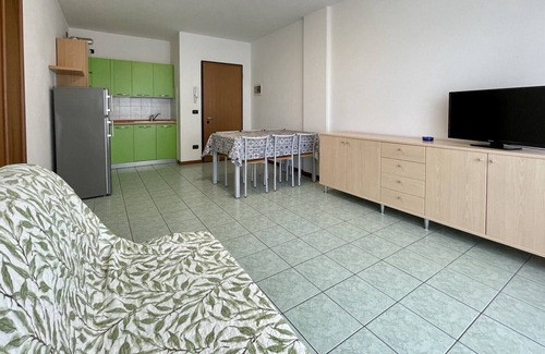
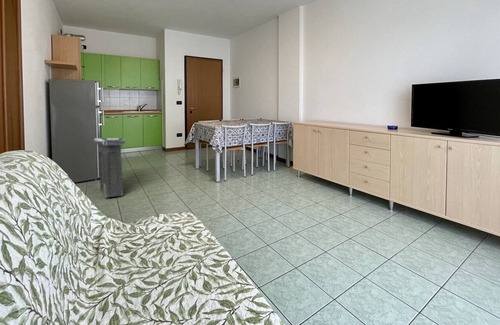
+ trash can [93,137,126,198]
